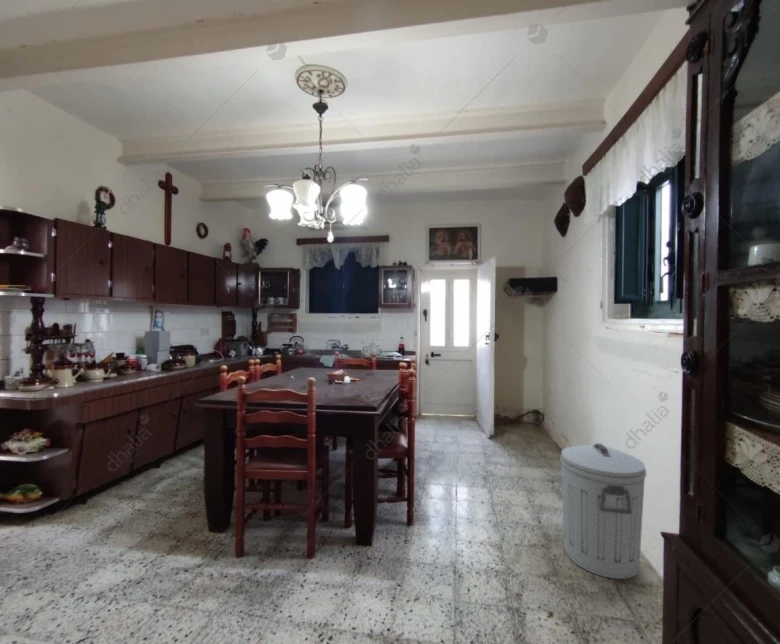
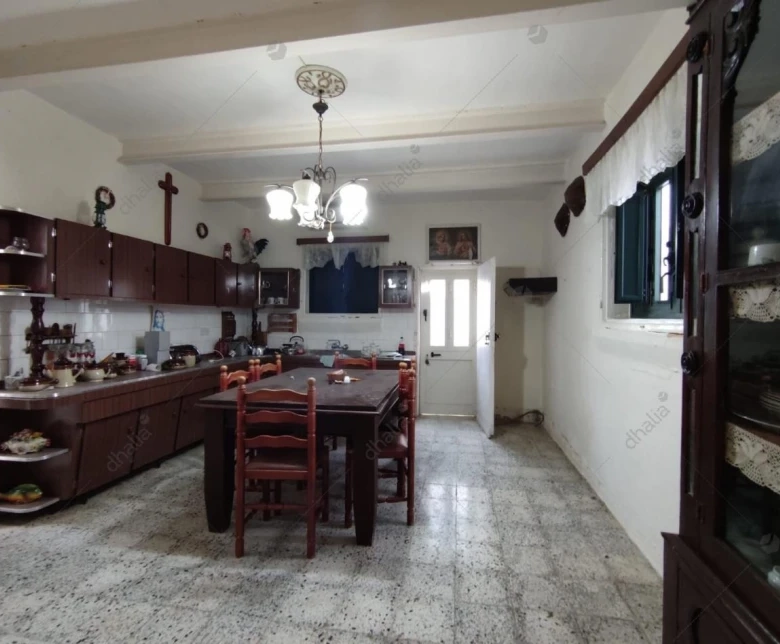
- trash can [559,442,647,580]
